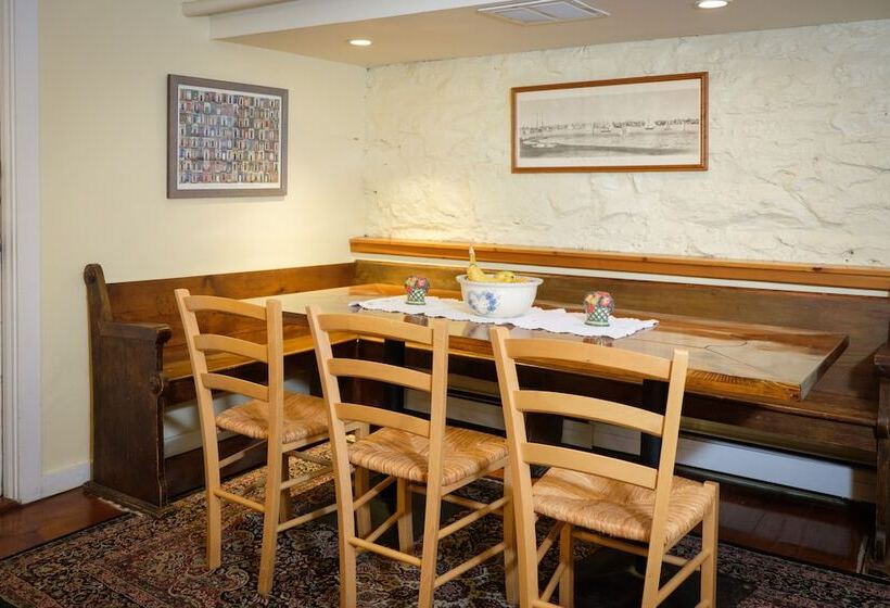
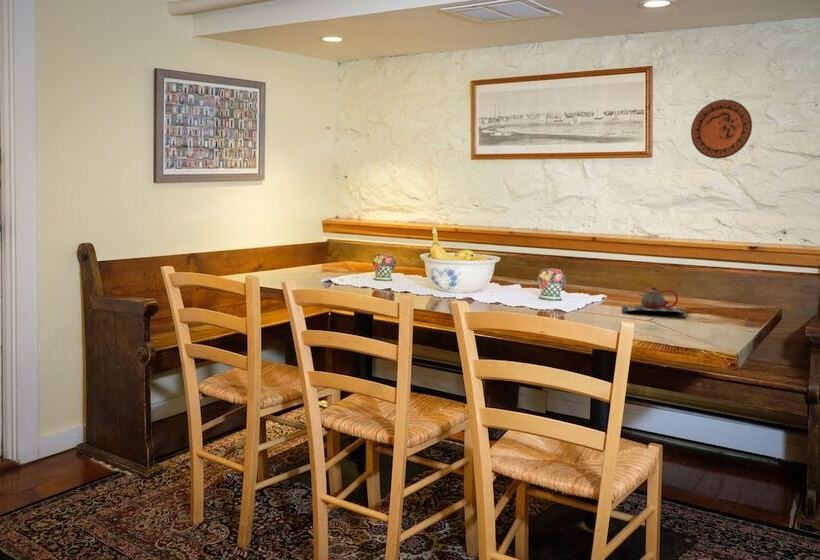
+ teapot [621,286,687,315]
+ decorative plate [690,99,753,160]
